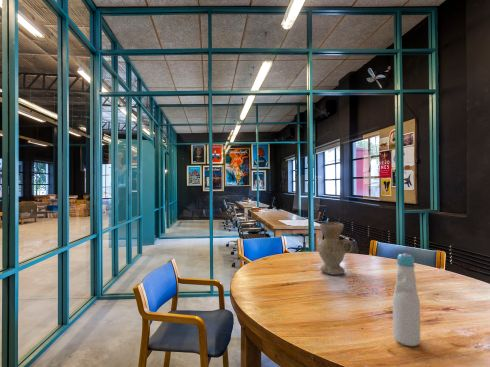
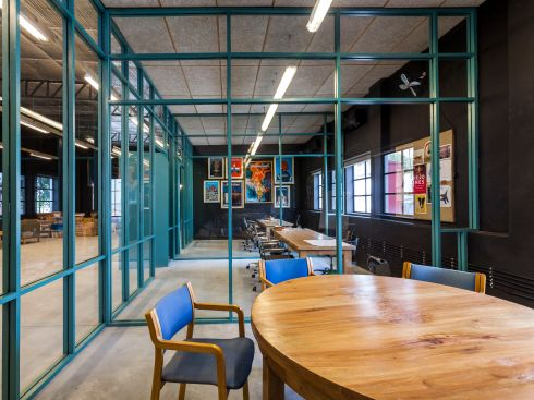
- bottle [392,252,421,347]
- vase [317,221,354,276]
